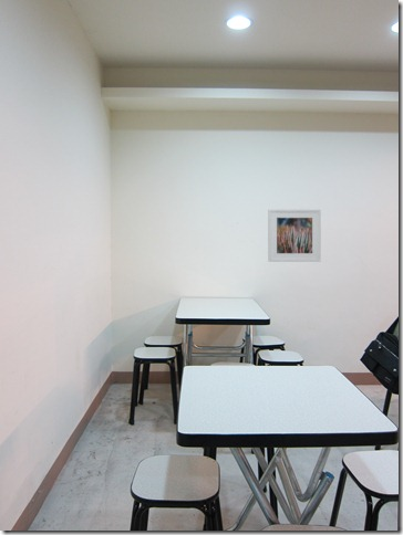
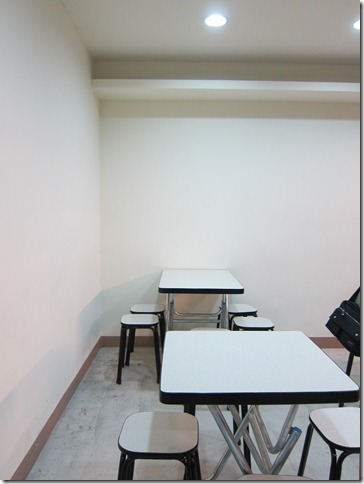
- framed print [267,208,322,263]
